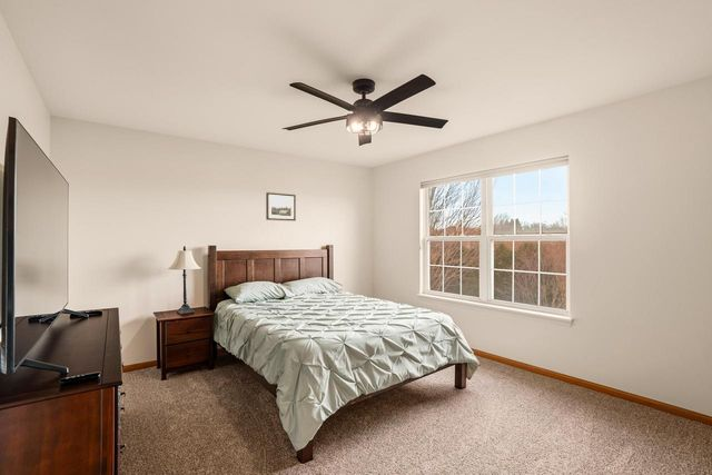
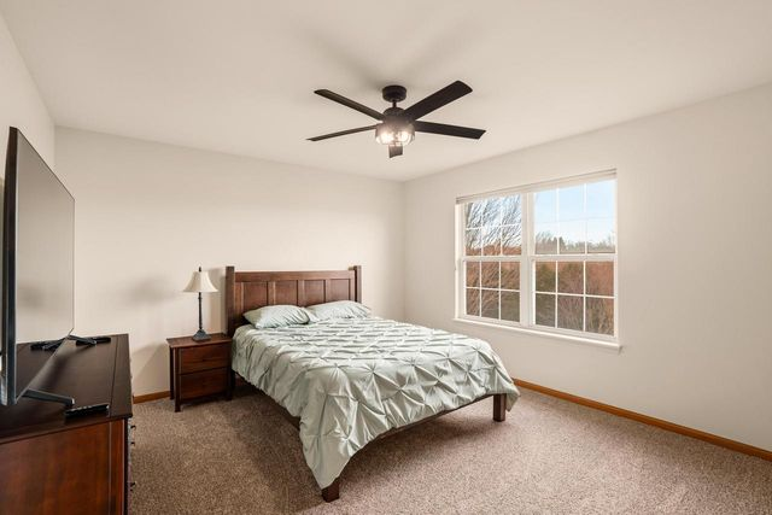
- wall art [265,191,297,221]
